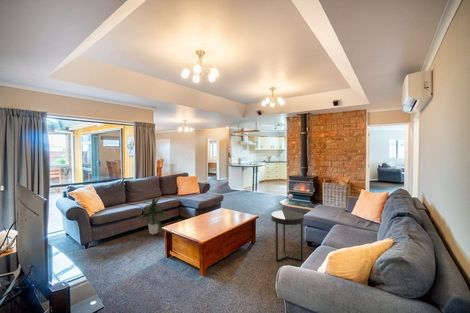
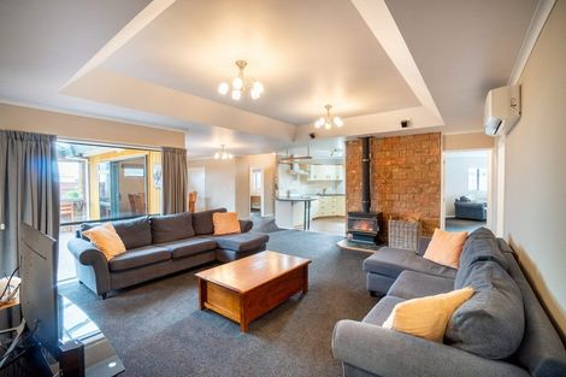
- indoor plant [138,195,167,235]
- side table [270,209,305,262]
